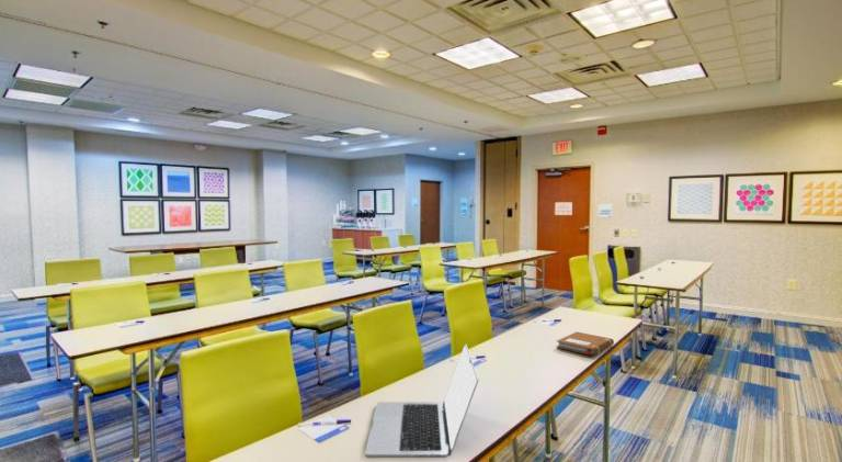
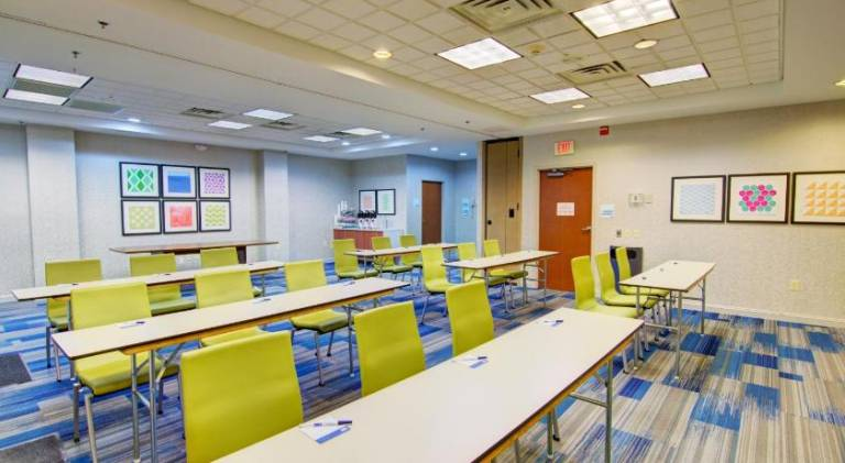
- laptop [364,342,479,459]
- notebook [556,330,615,357]
